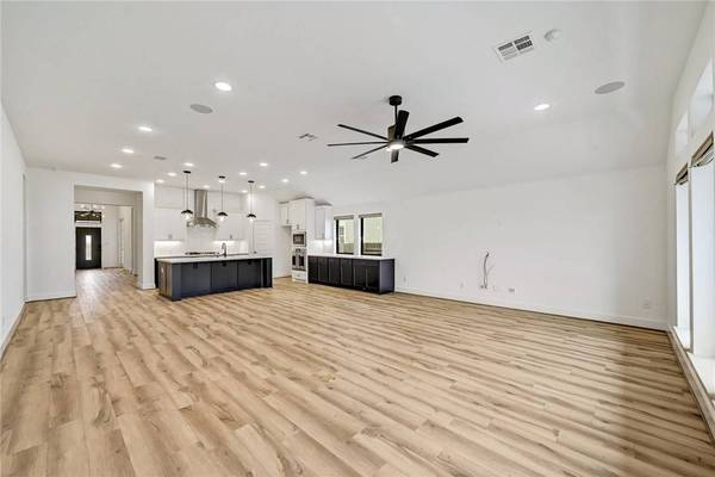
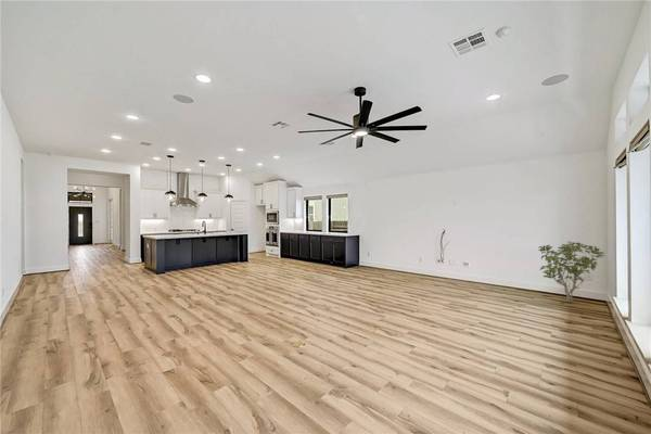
+ shrub [537,241,605,303]
